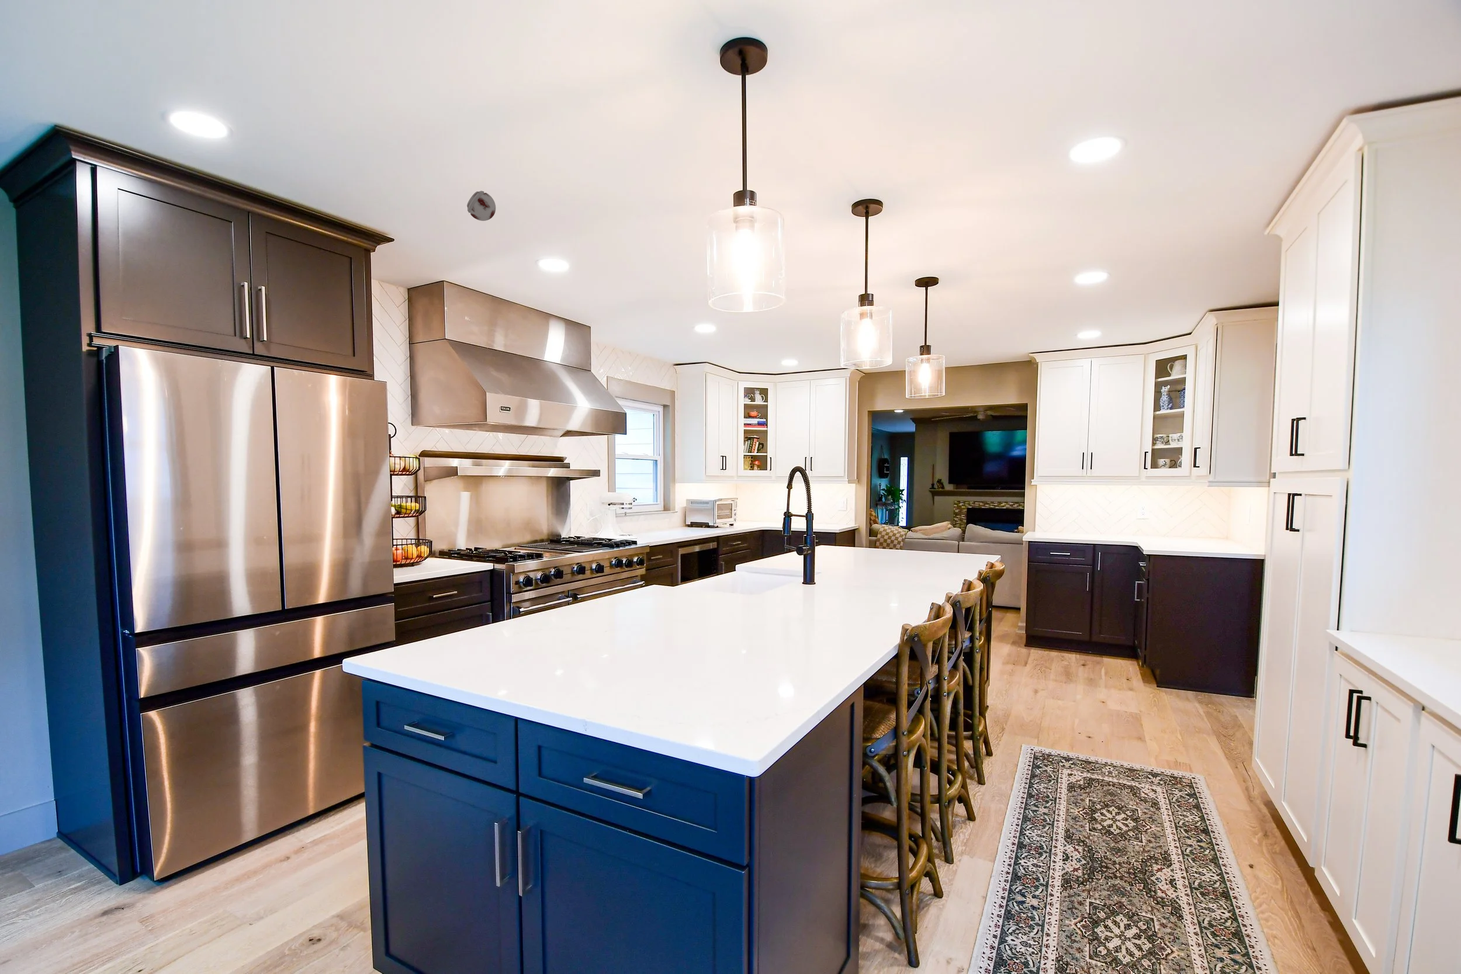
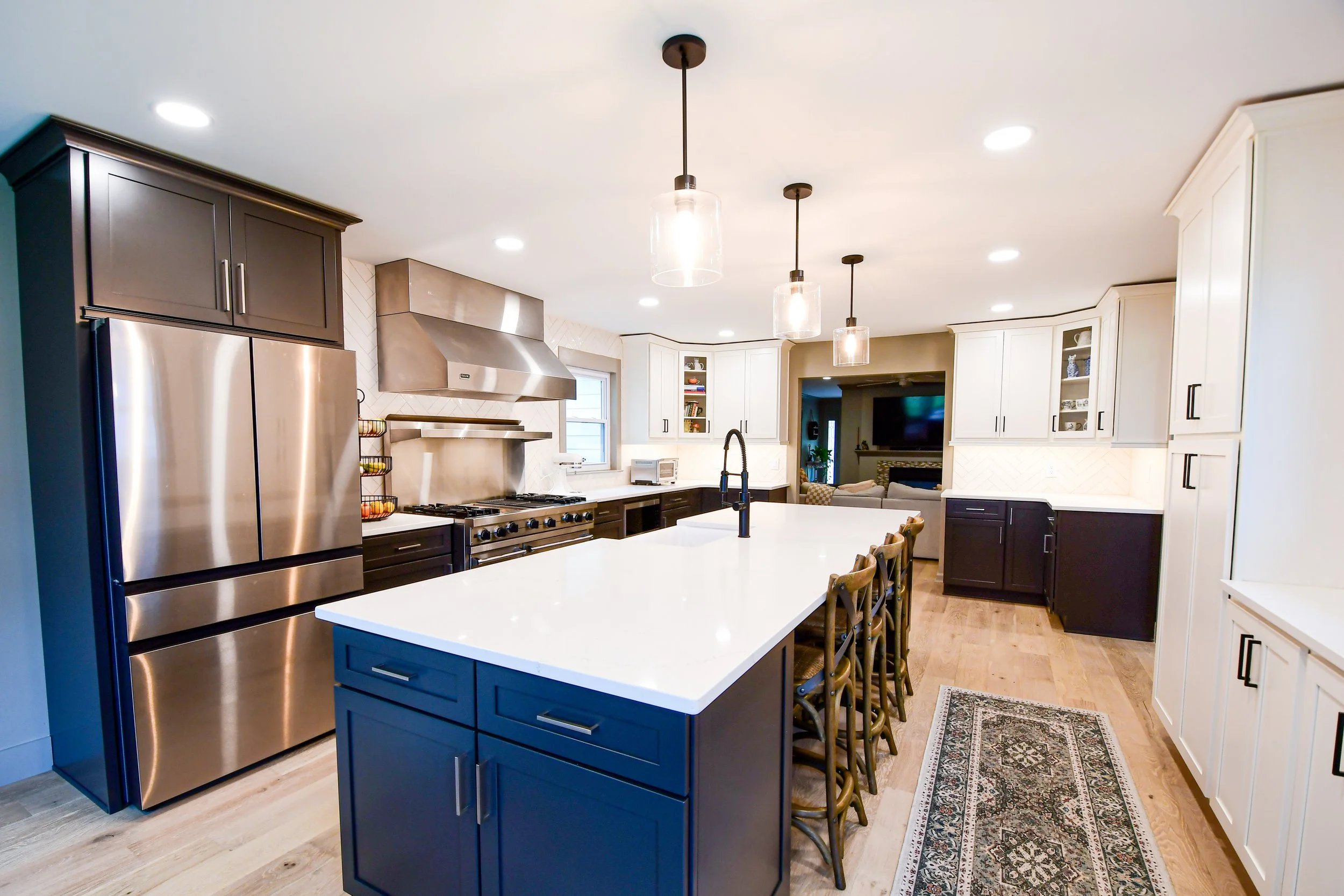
- smoke detector [466,190,496,222]
